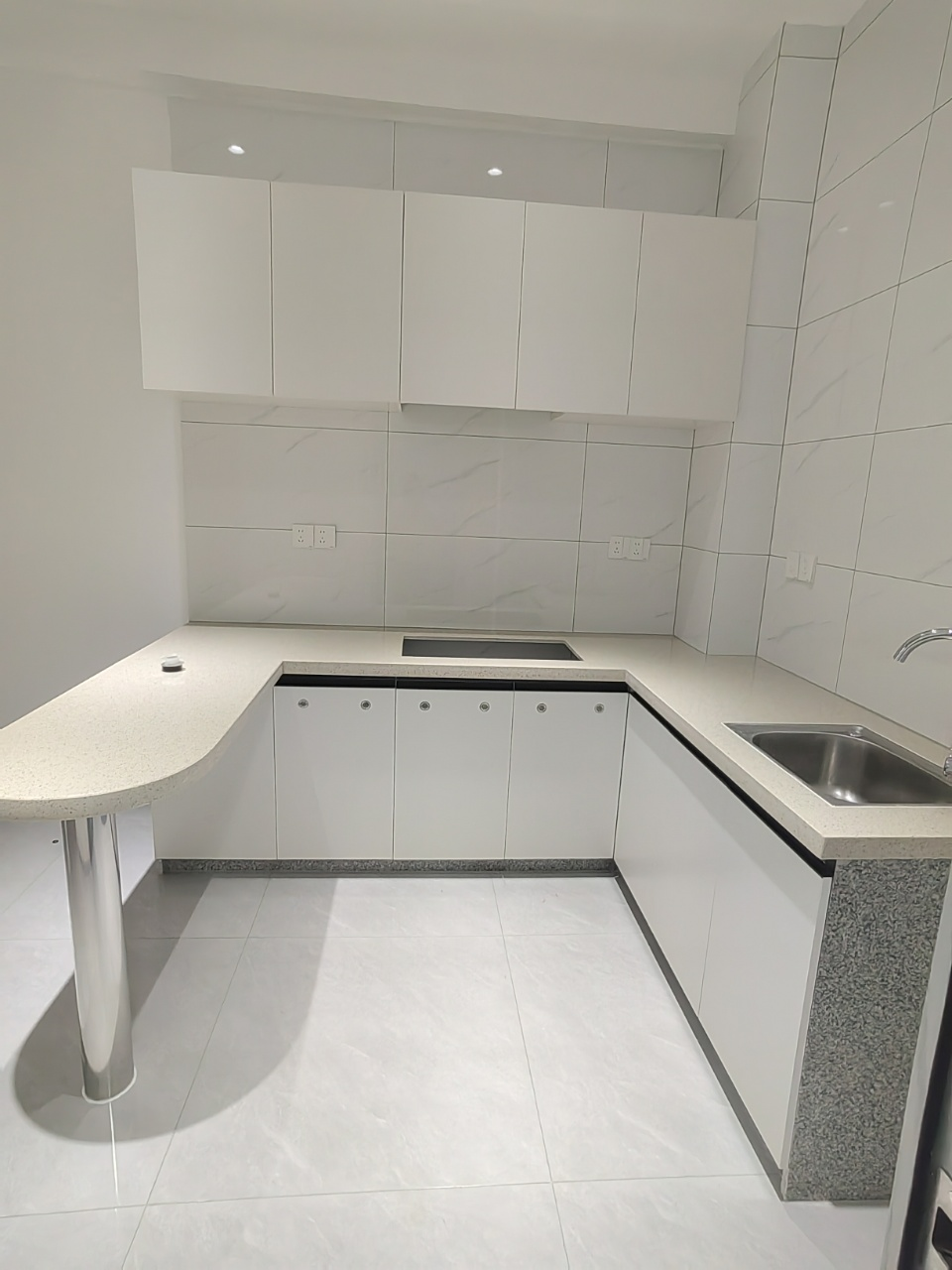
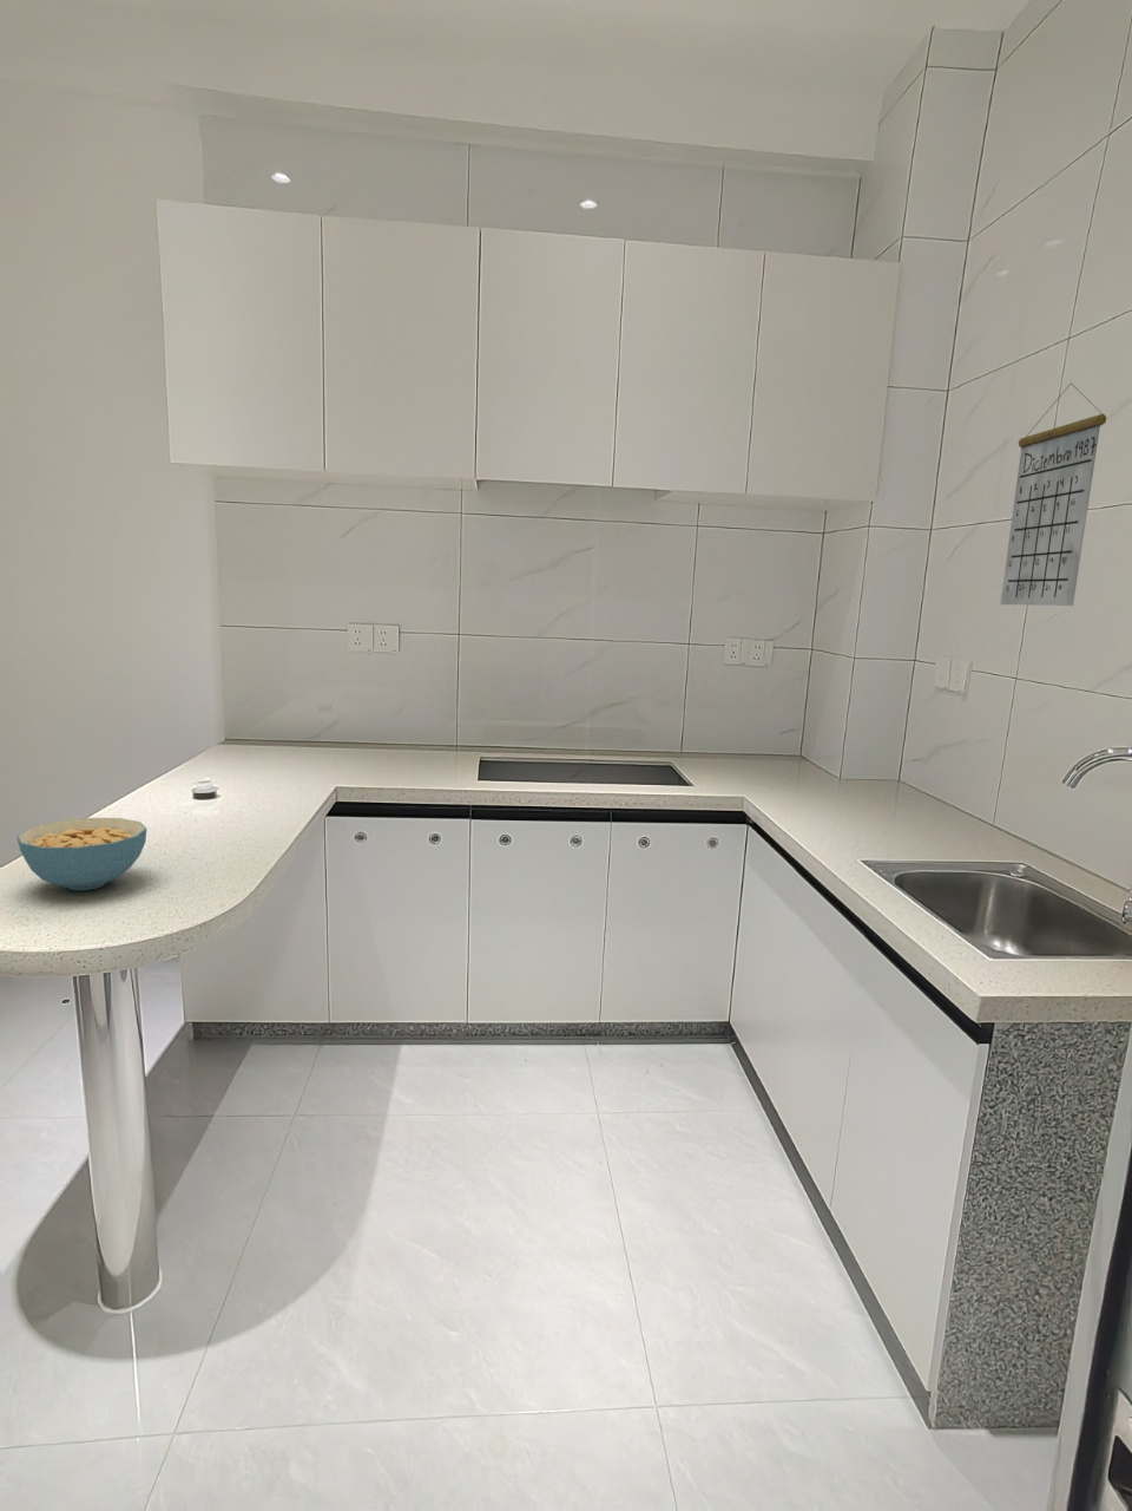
+ calendar [1000,382,1107,607]
+ cereal bowl [15,817,147,891]
